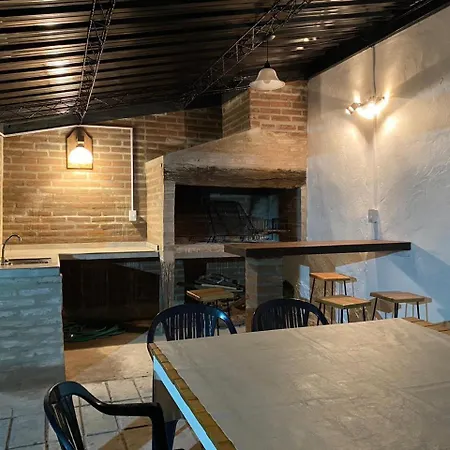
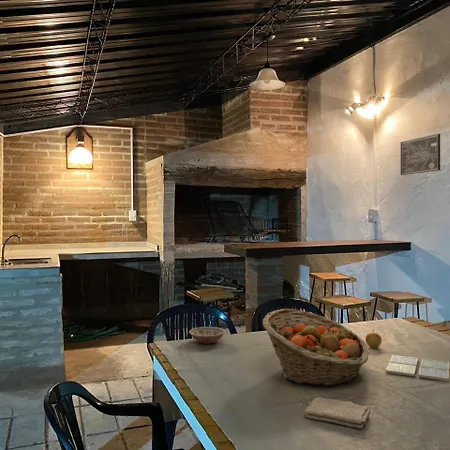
+ bowl [188,326,227,345]
+ apple [365,329,383,349]
+ washcloth [303,396,371,430]
+ drink coaster [385,354,450,382]
+ fruit basket [262,308,369,387]
+ wall art [400,133,441,176]
